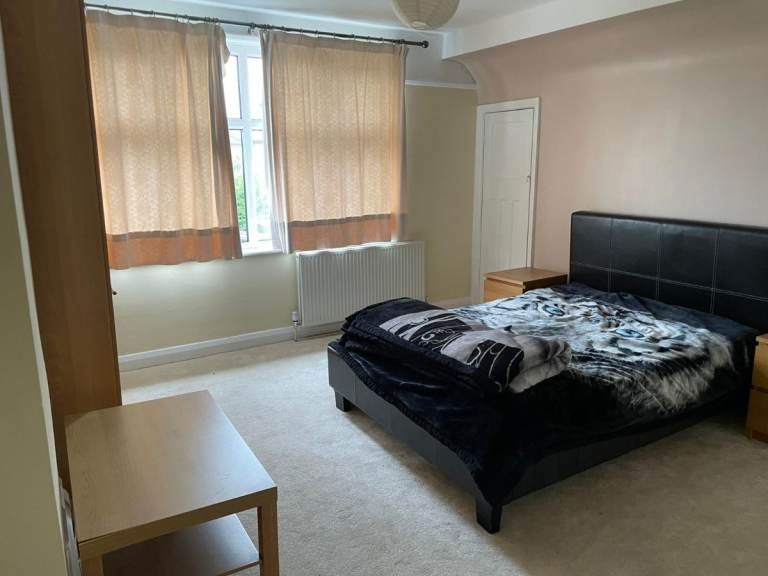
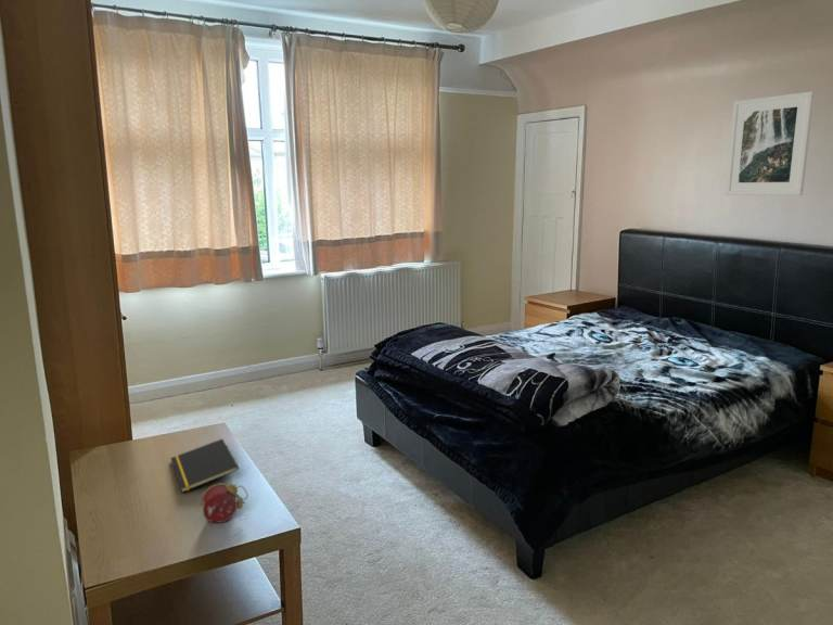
+ notepad [169,437,240,494]
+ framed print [725,90,816,196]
+ alarm clock [197,482,248,524]
